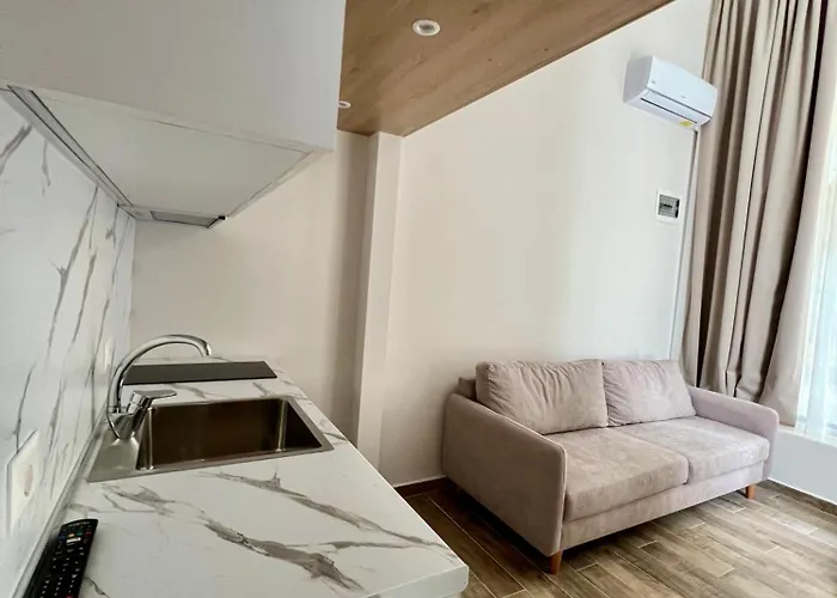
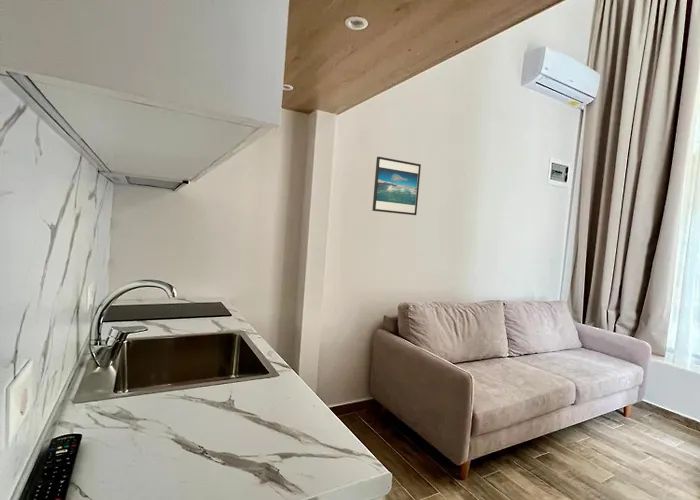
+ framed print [371,156,422,216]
